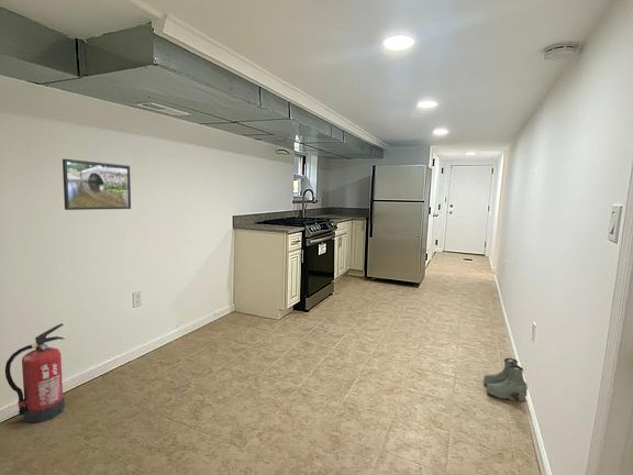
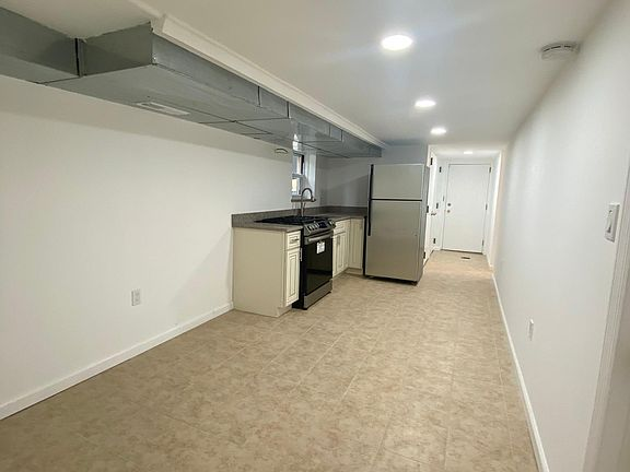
- fire extinguisher [4,322,66,423]
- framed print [62,158,132,211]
- boots [482,357,529,404]
